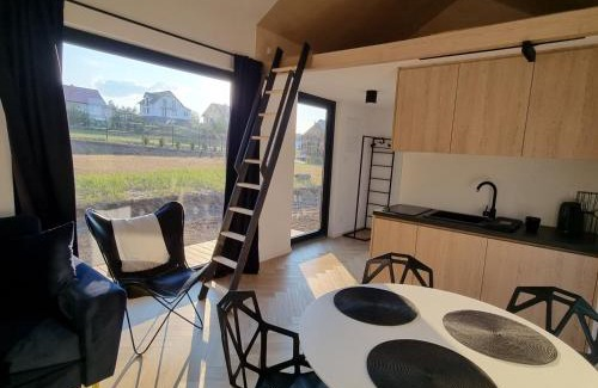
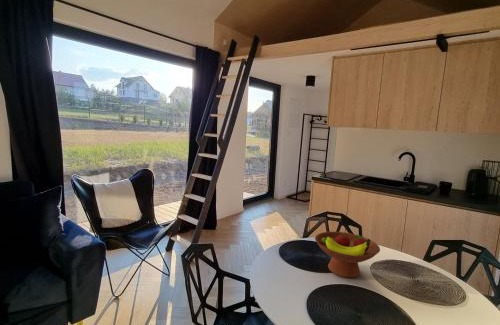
+ fruit bowl [314,231,381,279]
